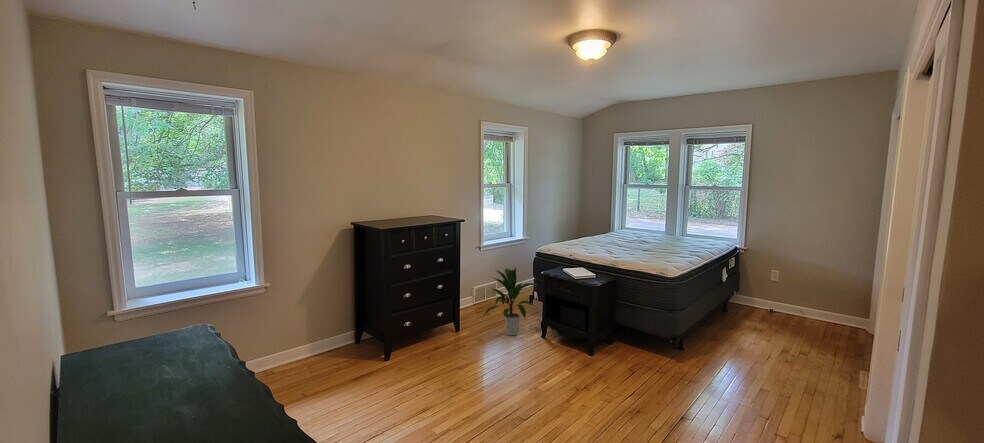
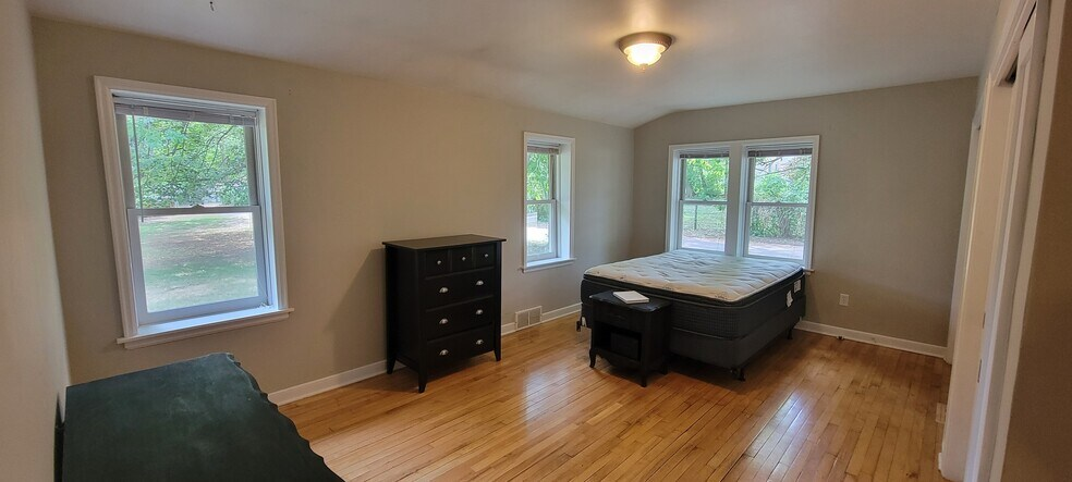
- indoor plant [482,267,537,336]
